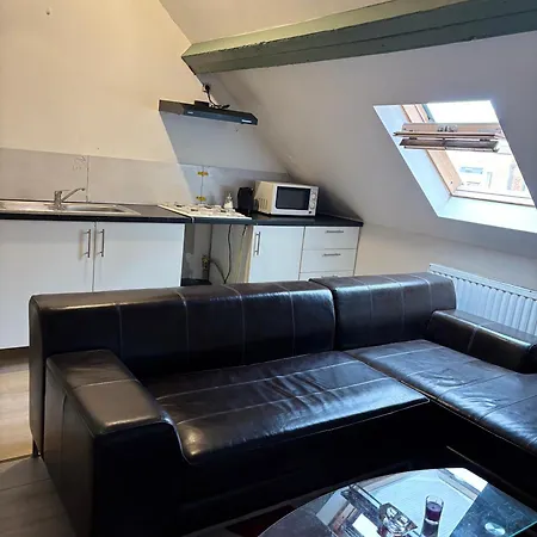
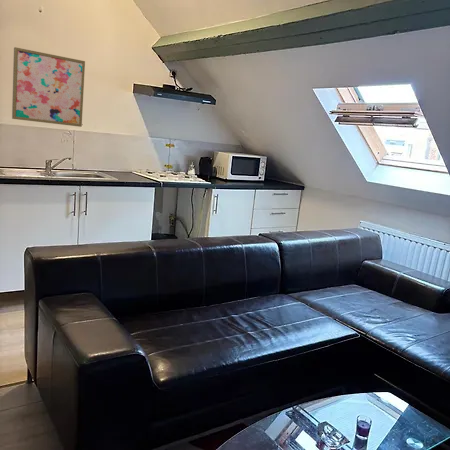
+ wall art [11,46,86,128]
